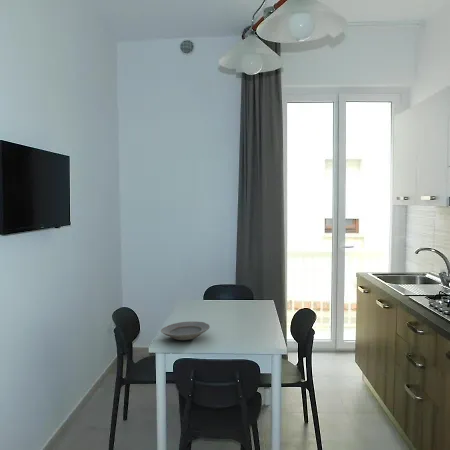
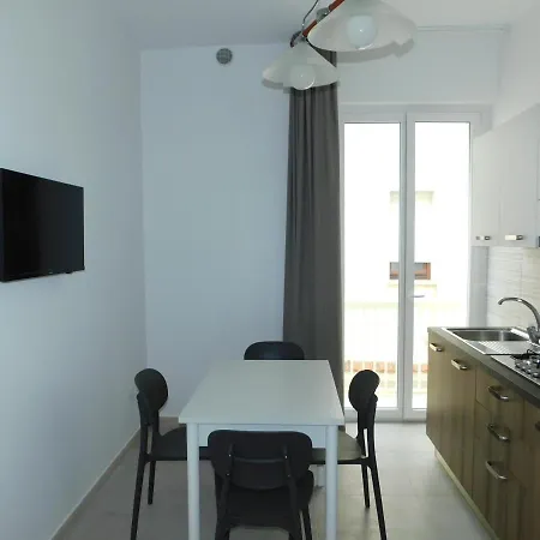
- plate [160,320,211,341]
